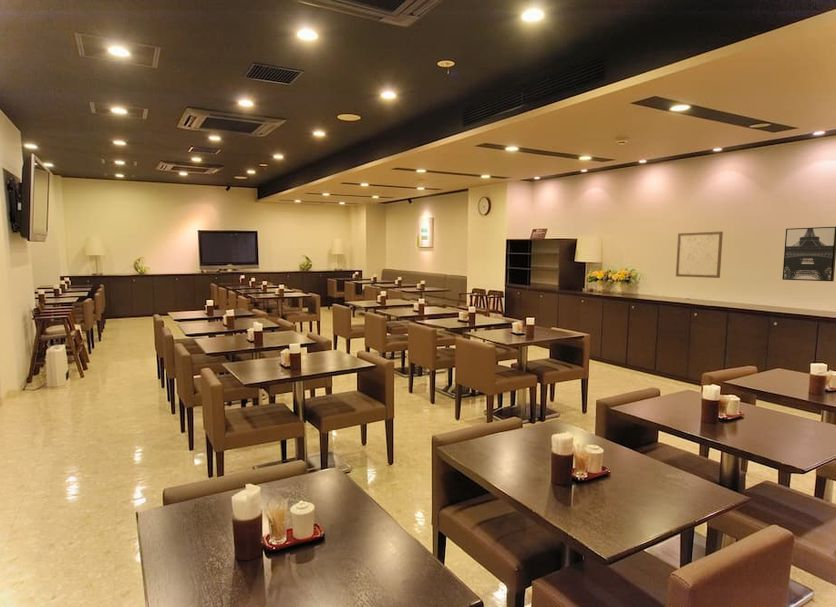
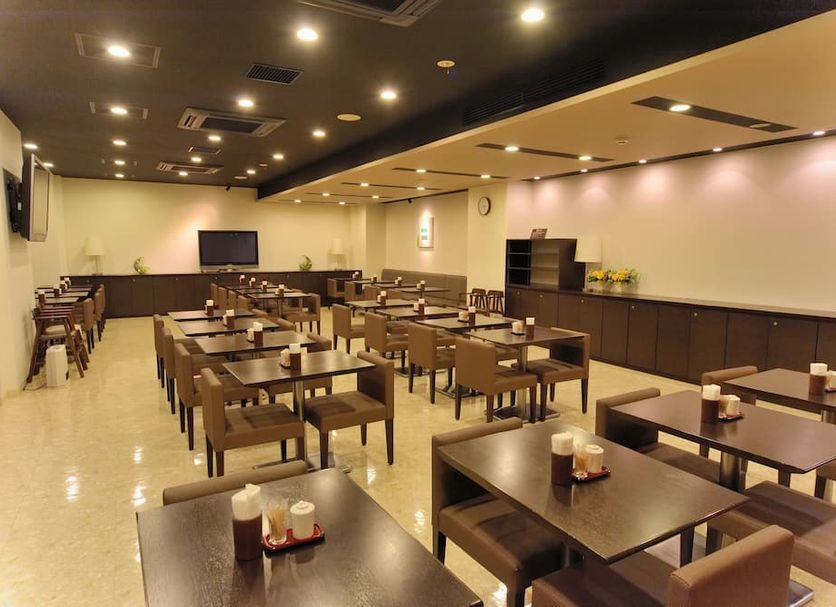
- wall art [781,226,836,282]
- wall art [675,230,724,279]
